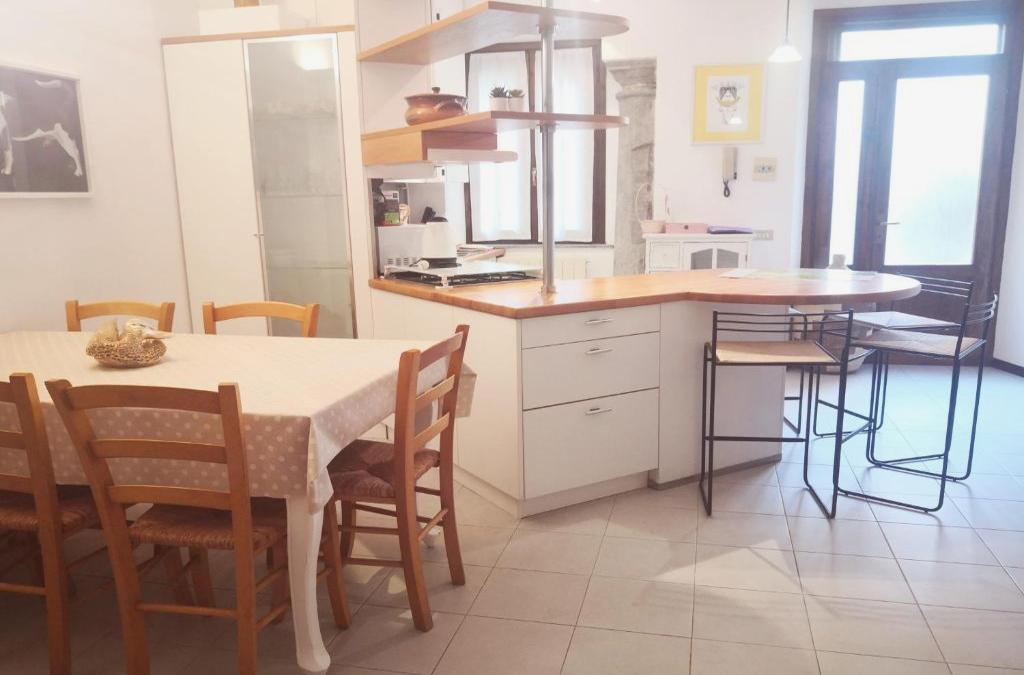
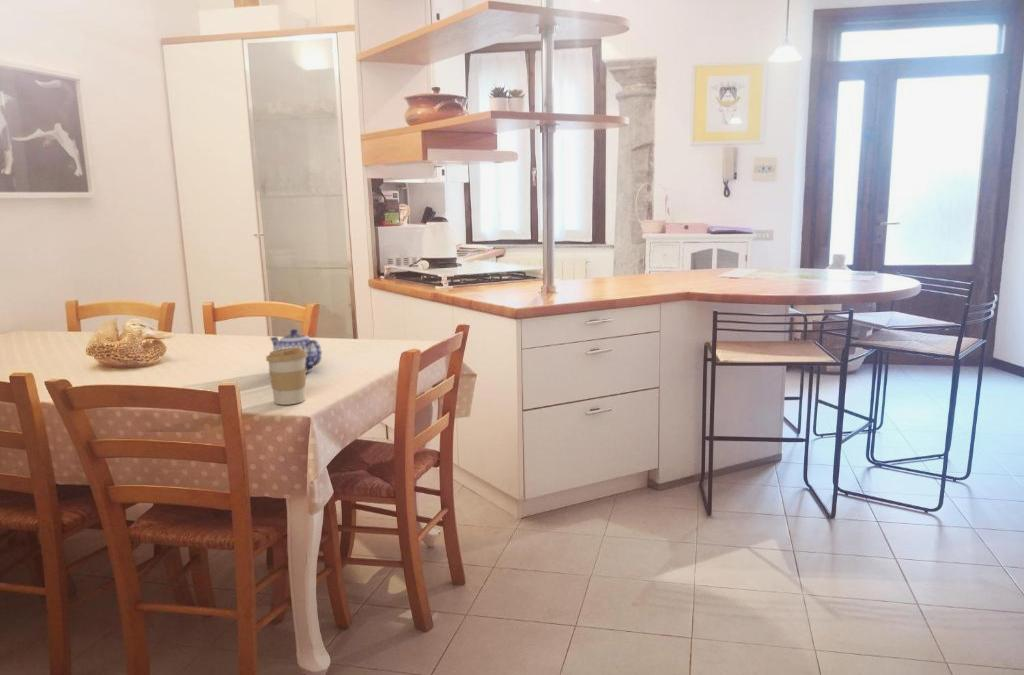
+ coffee cup [265,347,307,406]
+ teapot [269,328,323,374]
